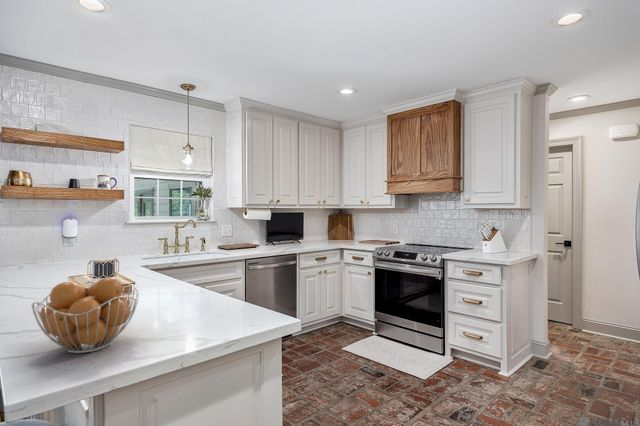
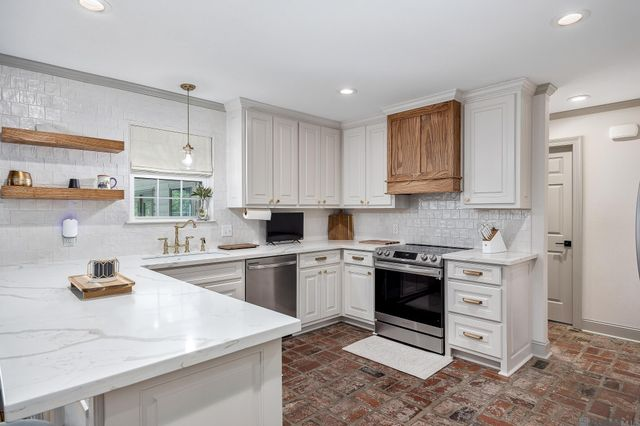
- fruit basket [31,277,140,354]
